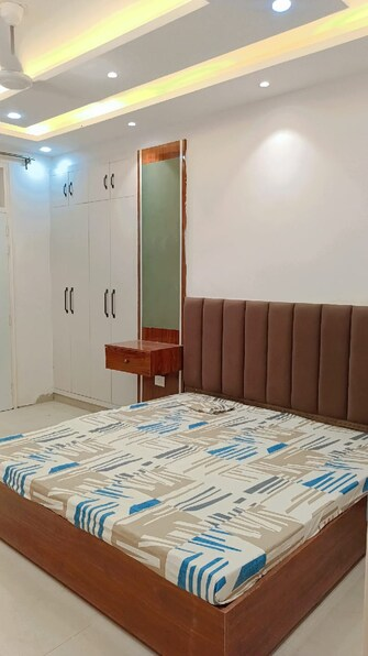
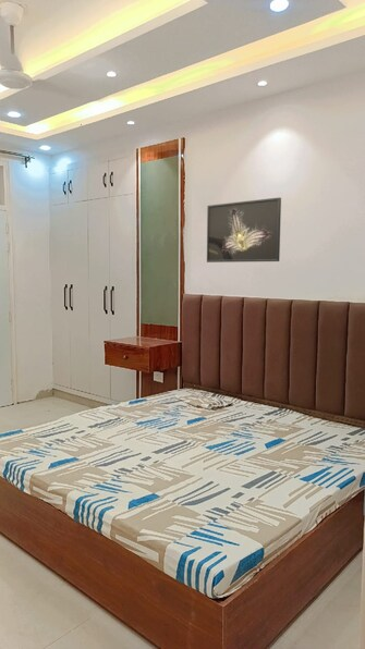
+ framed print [206,196,282,264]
